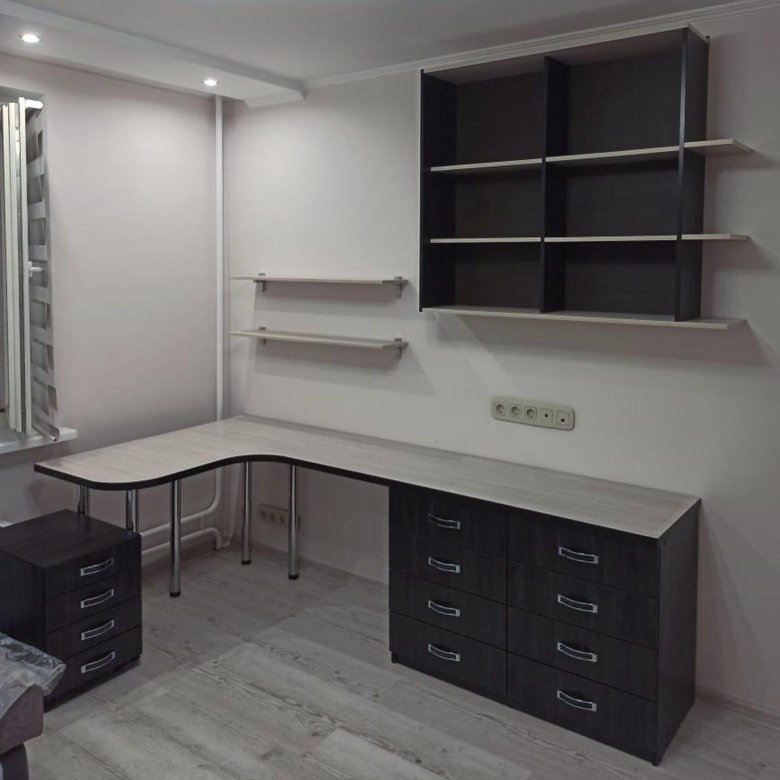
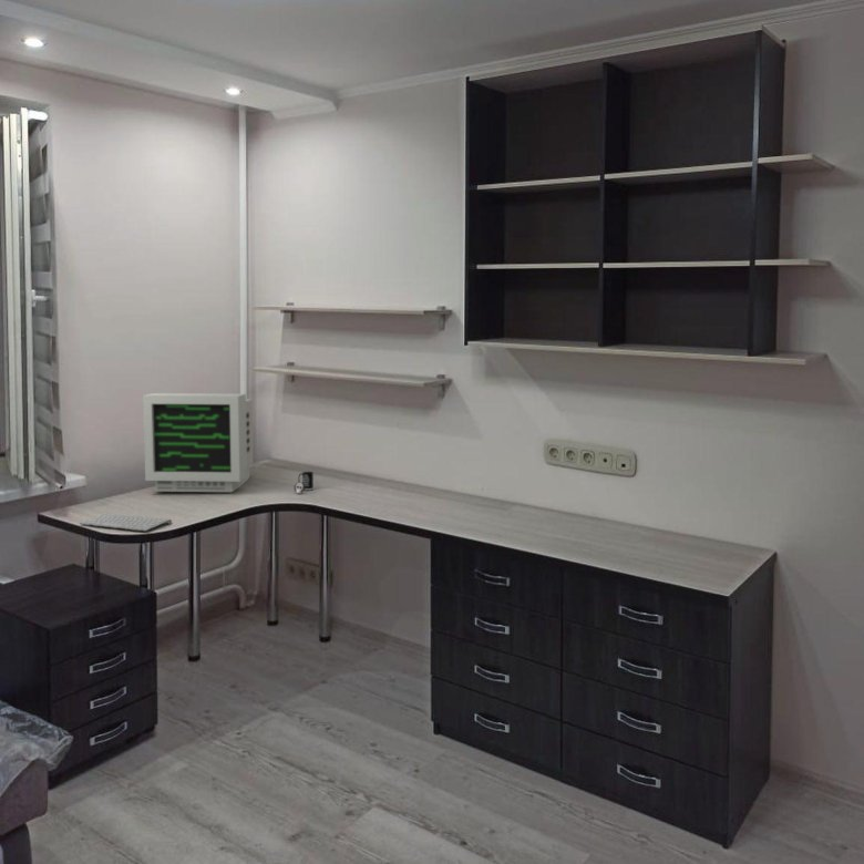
+ mug [294,471,315,494]
+ keyboard [79,512,173,532]
+ computer monitor [142,392,255,493]
